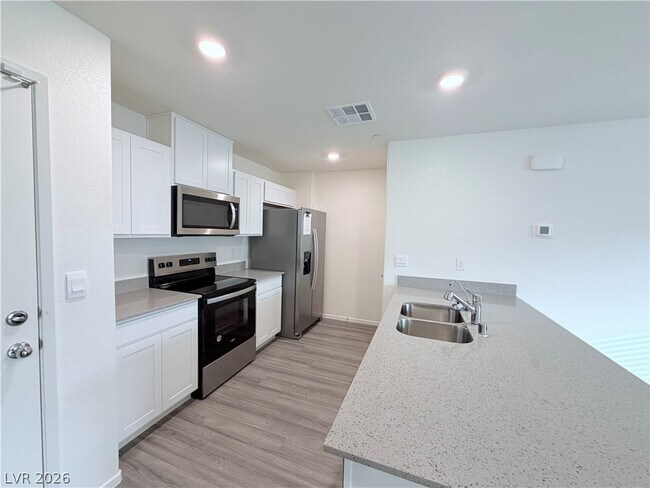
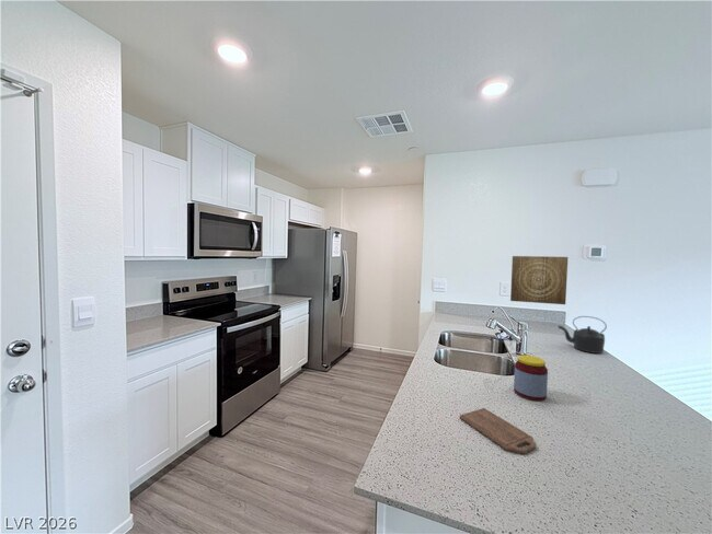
+ wall art [509,255,569,305]
+ jar [513,353,549,402]
+ kettle [558,315,608,355]
+ cutting board [459,407,537,455]
